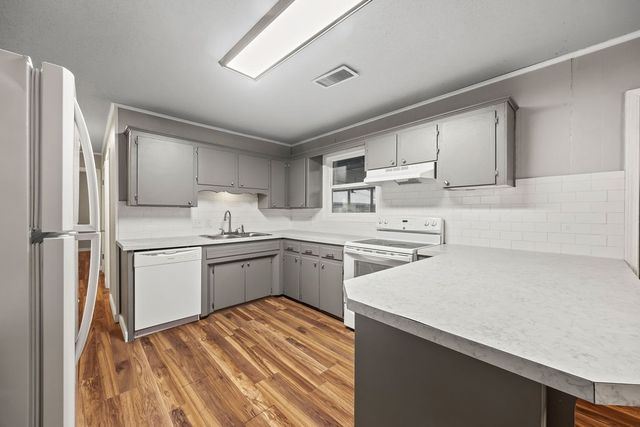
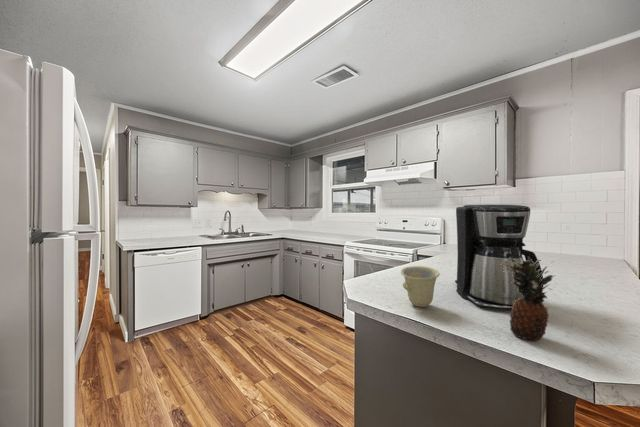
+ fruit [500,257,558,342]
+ cup [400,265,441,308]
+ coffee maker [454,204,544,311]
